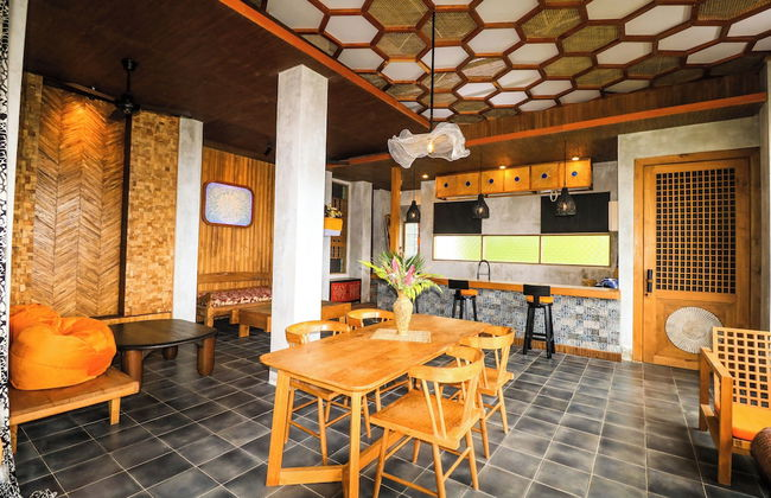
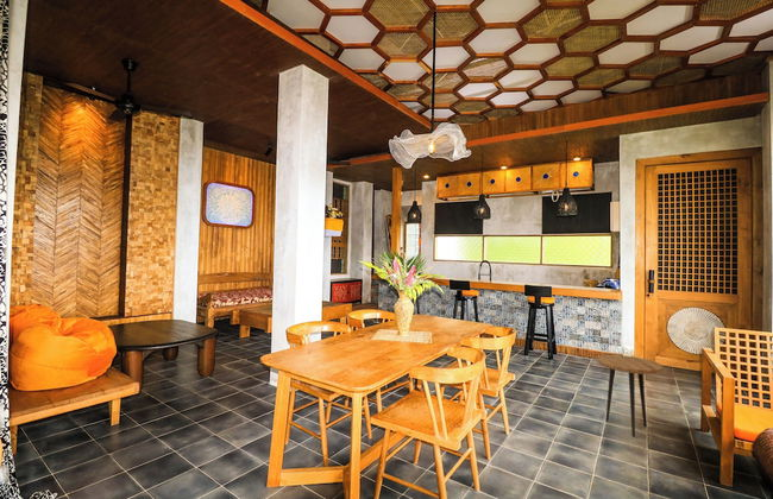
+ side table [596,354,665,438]
